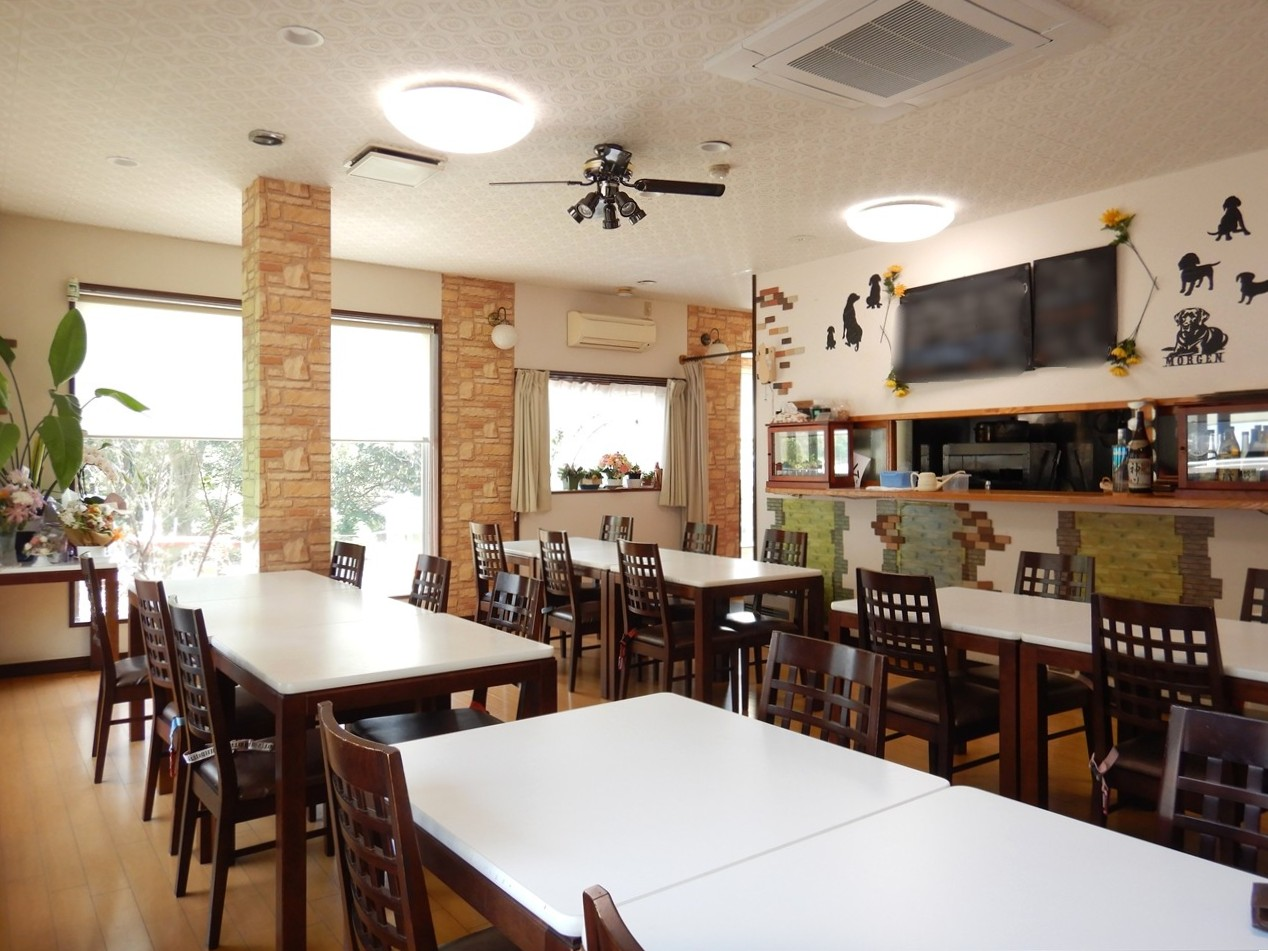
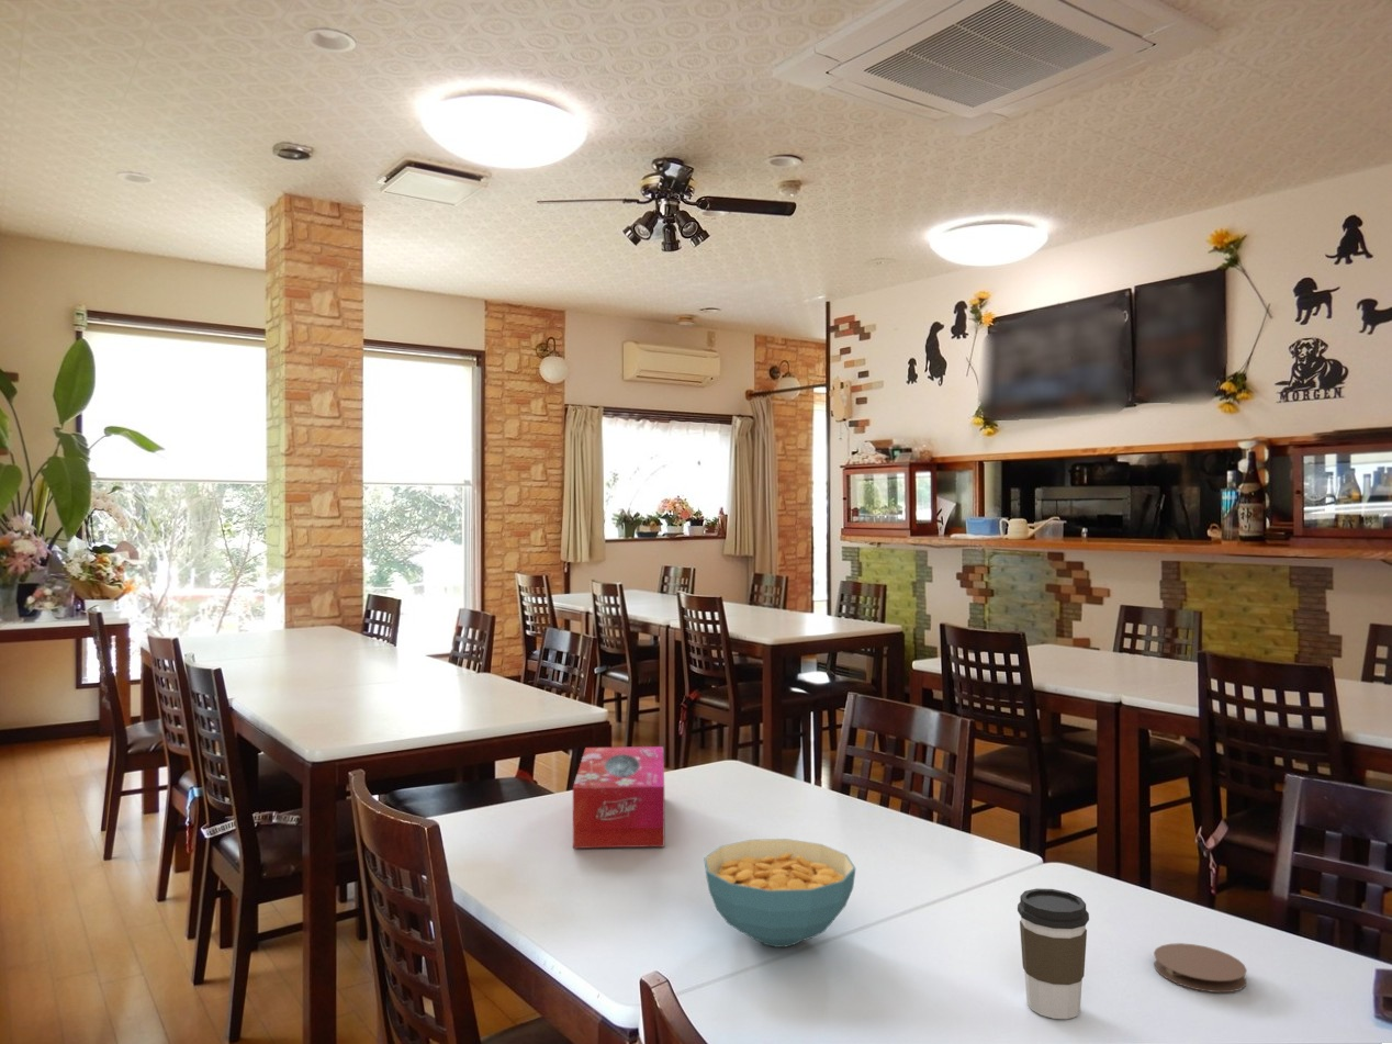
+ tissue box [572,745,665,849]
+ cereal bowl [703,838,856,948]
+ coffee cup [1017,887,1090,1020]
+ coaster [1153,942,1248,994]
